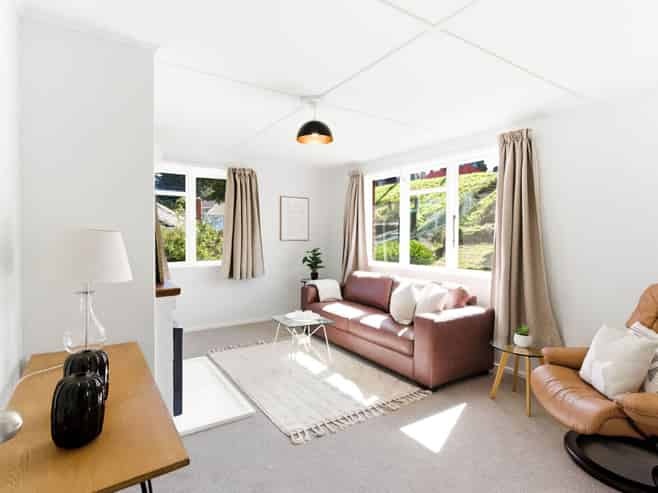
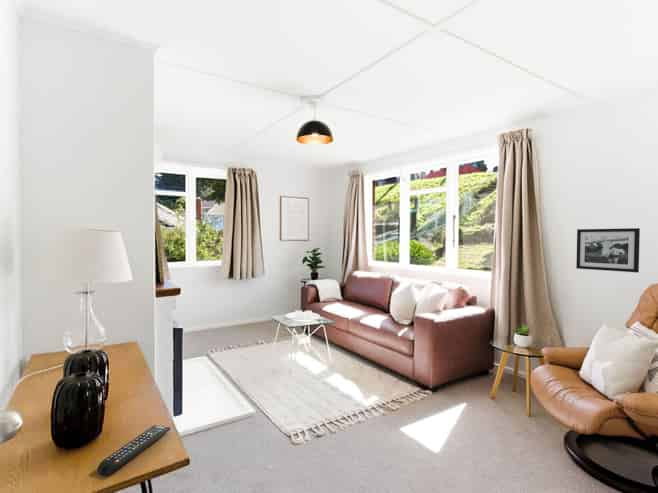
+ picture frame [575,227,641,273]
+ remote control [96,424,171,477]
